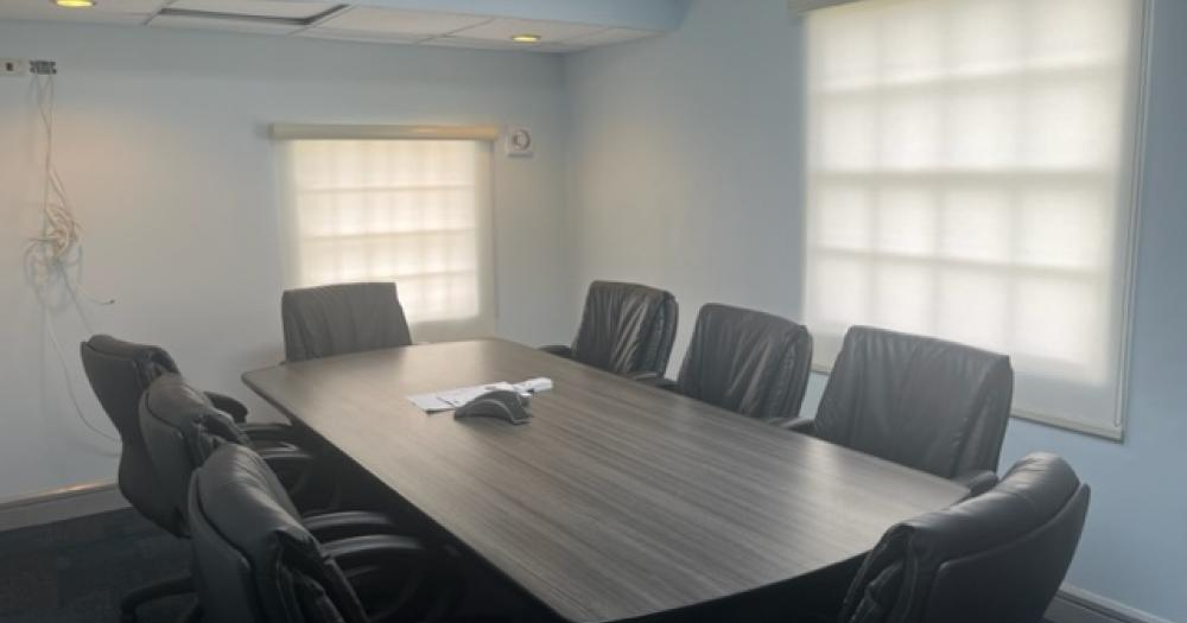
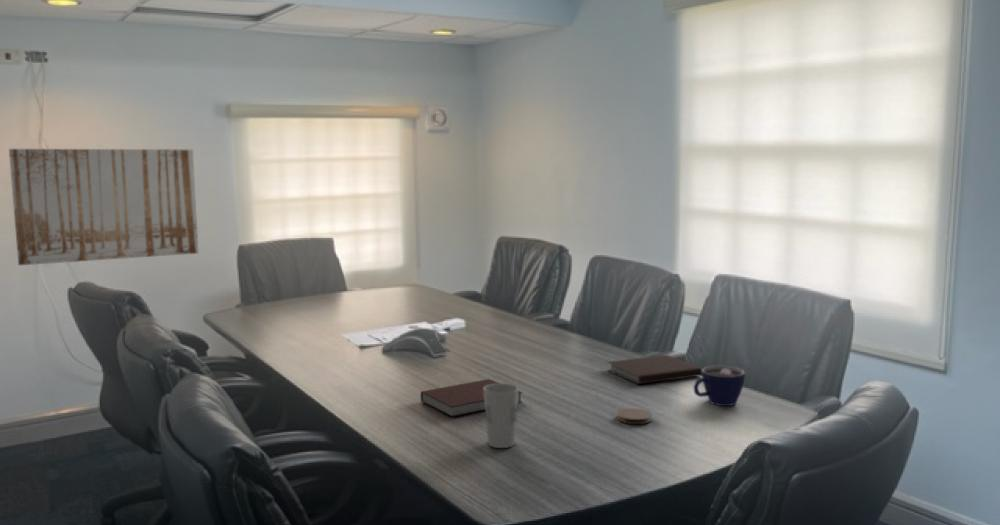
+ wall art [8,148,200,266]
+ notebook [606,354,703,385]
+ cup [692,365,746,407]
+ coaster [616,407,653,425]
+ notebook [420,378,523,418]
+ cup [484,383,520,449]
